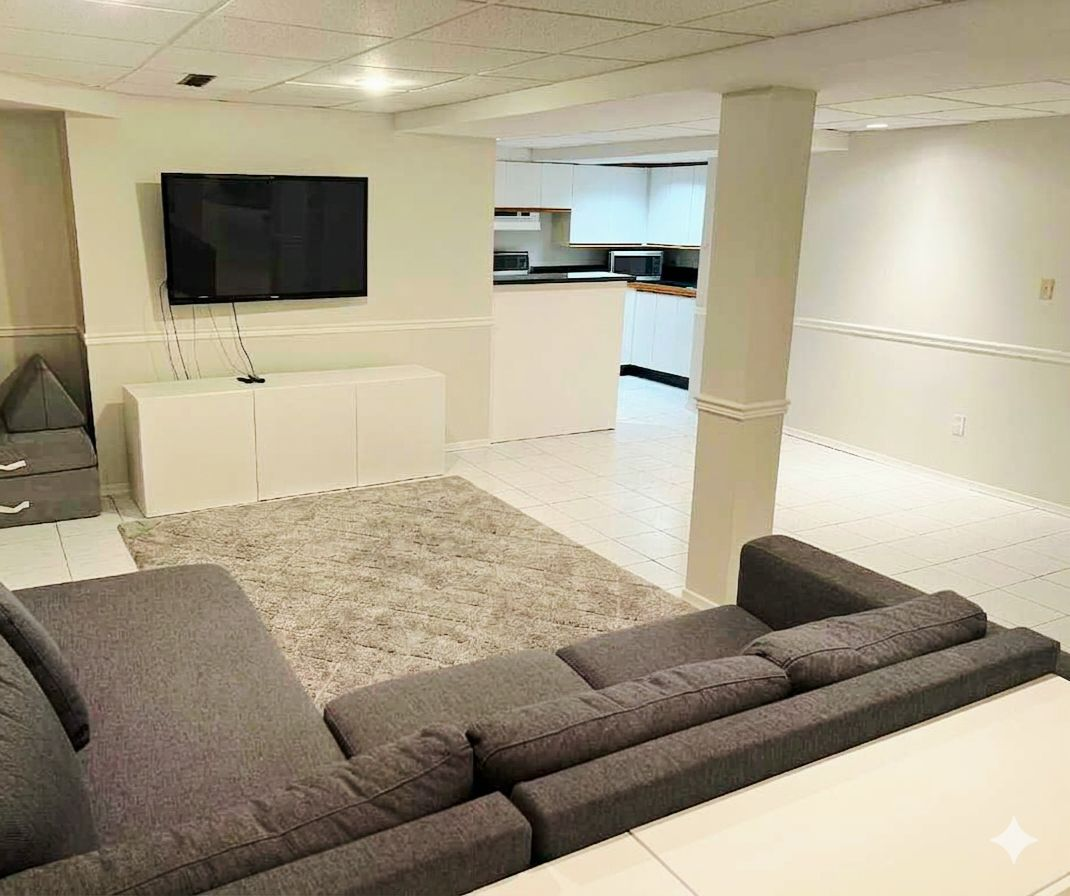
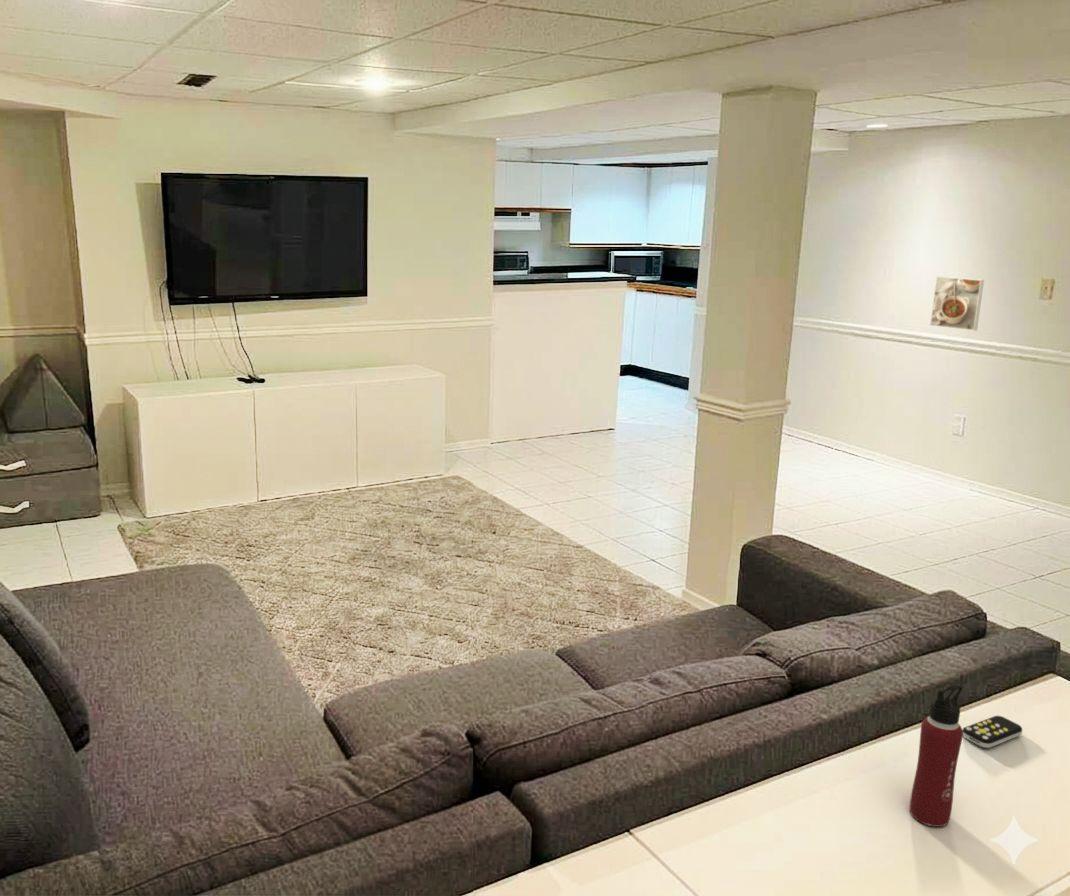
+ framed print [929,276,985,332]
+ water bottle [909,683,963,828]
+ remote control [962,715,1023,749]
